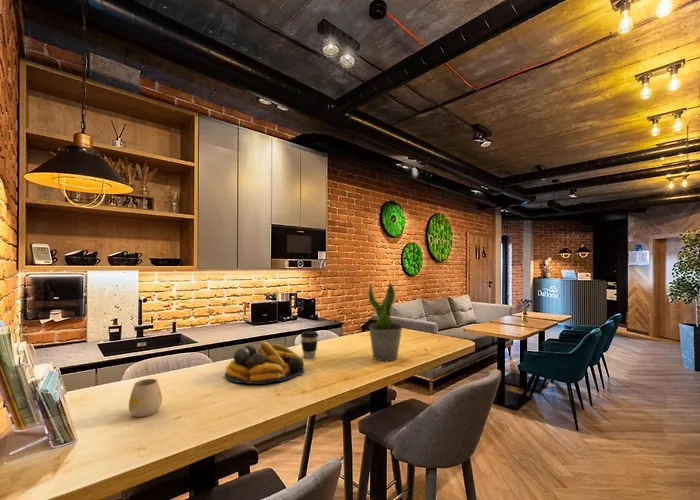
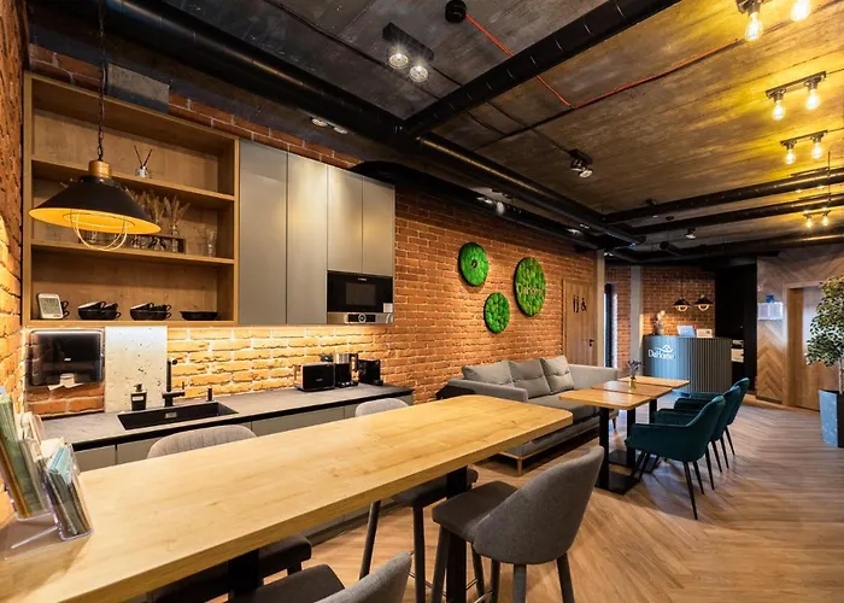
- fruit bowl [224,341,306,385]
- mug [128,378,163,418]
- potted plant [367,280,404,362]
- coffee cup [300,330,319,360]
